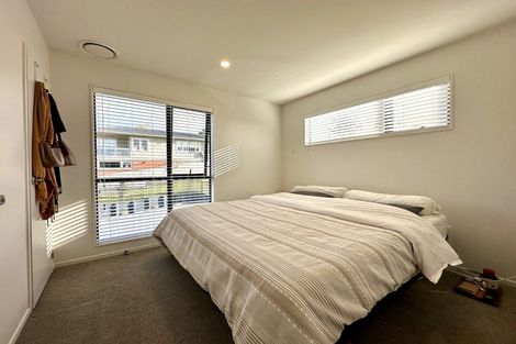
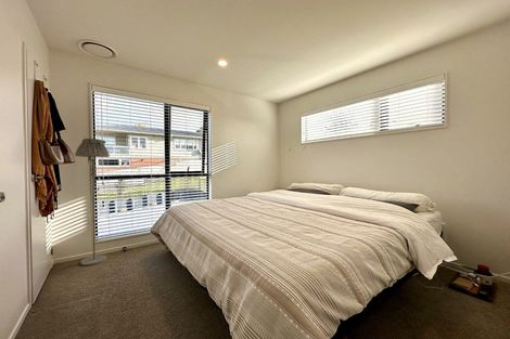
+ floor lamp [74,138,111,266]
